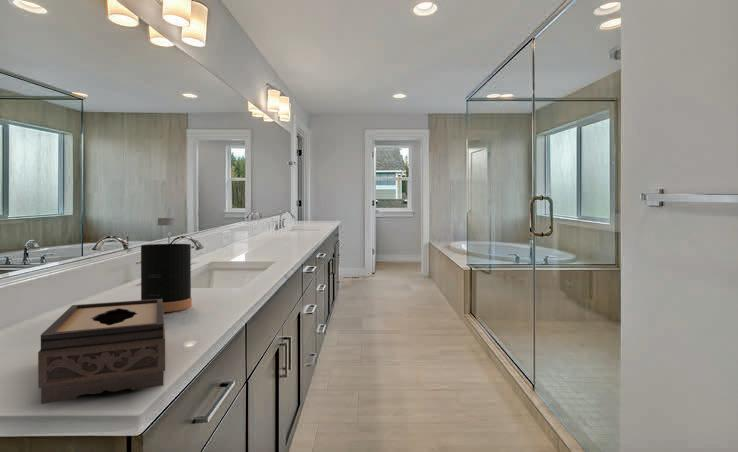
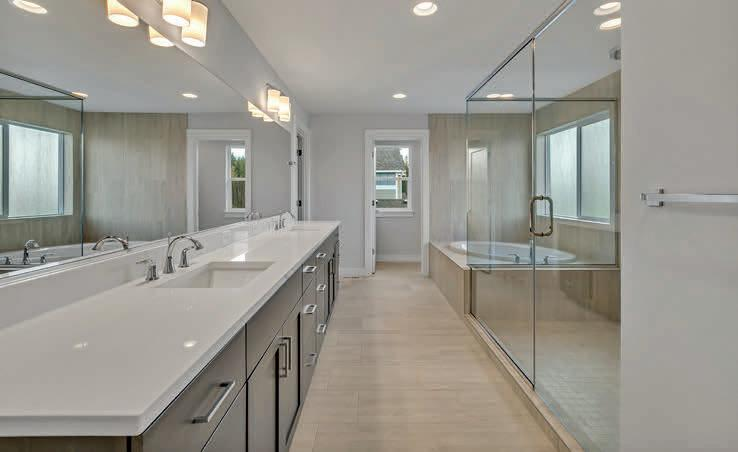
- tissue box [37,299,166,405]
- bottle [140,217,193,313]
